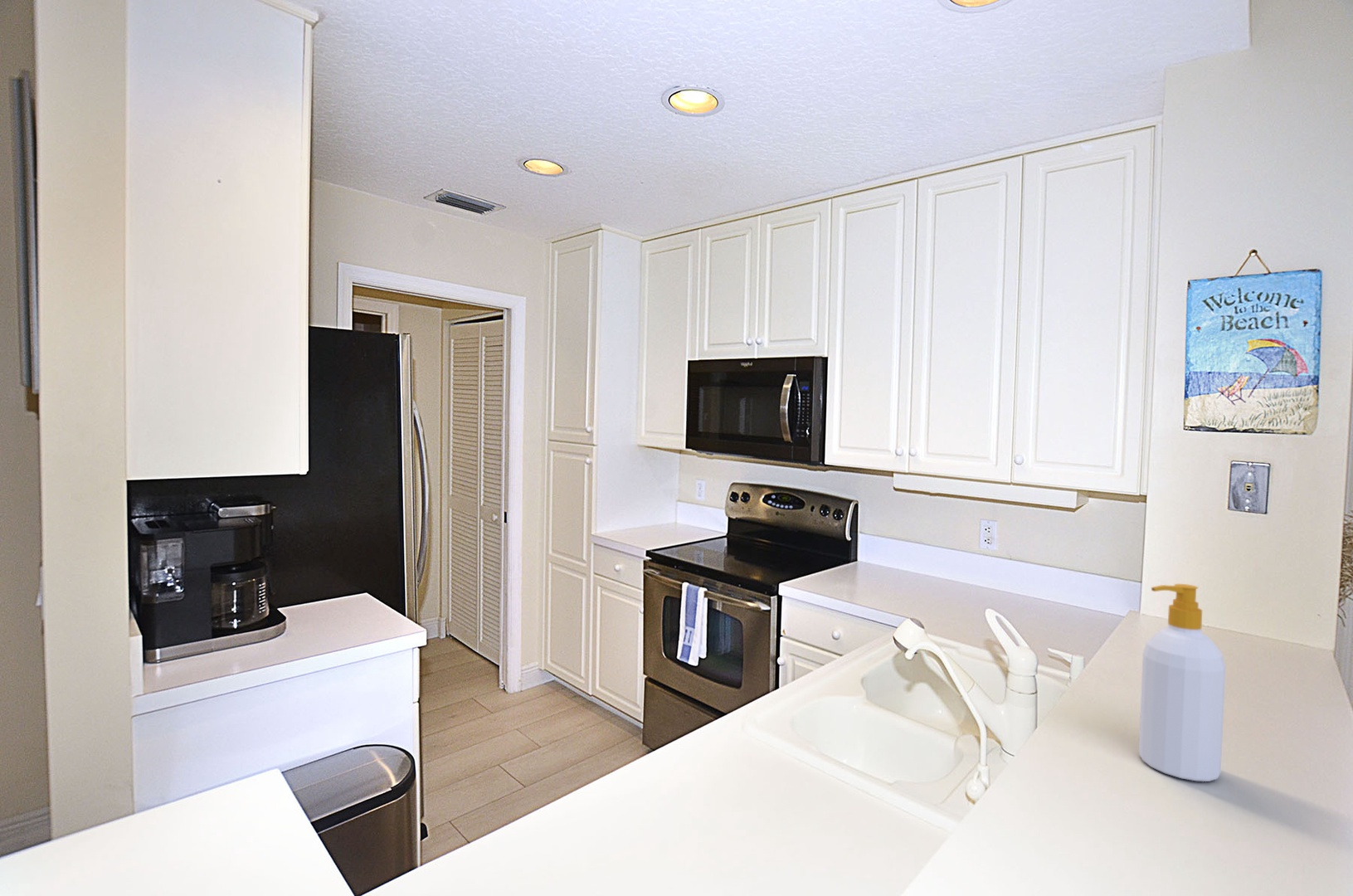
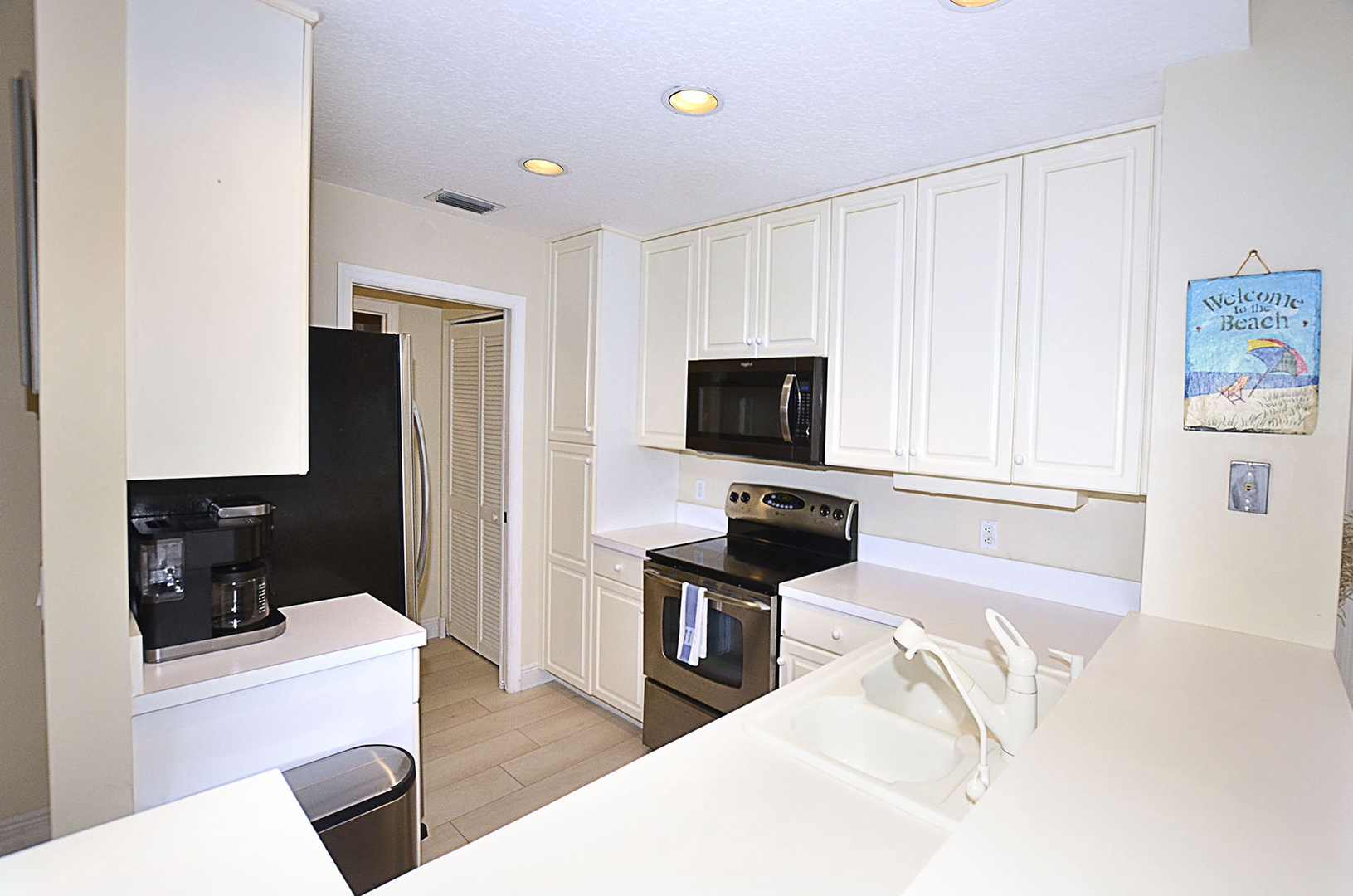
- soap bottle [1138,583,1226,782]
